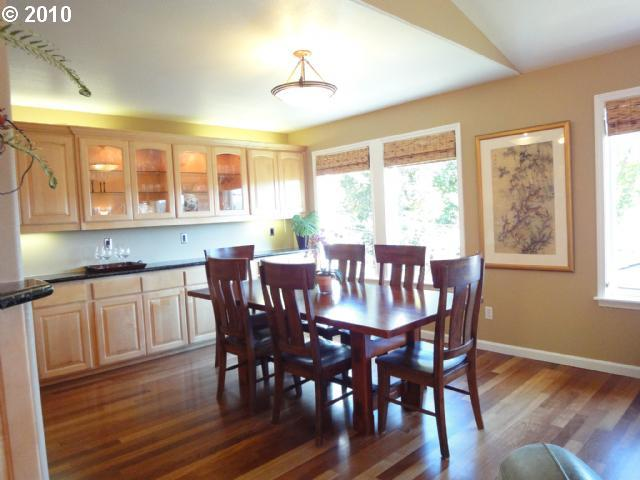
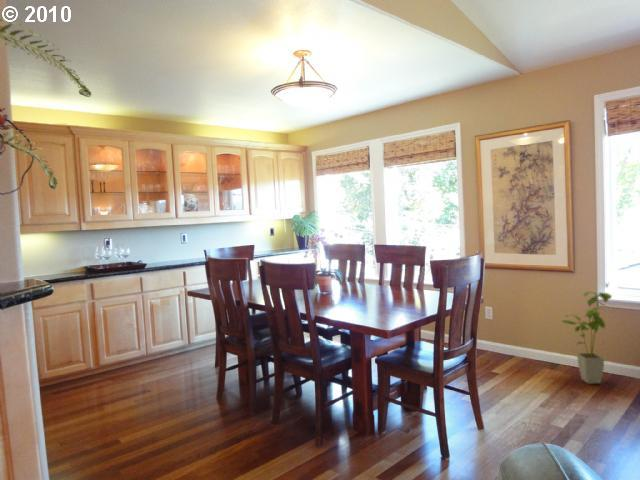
+ house plant [561,291,613,385]
